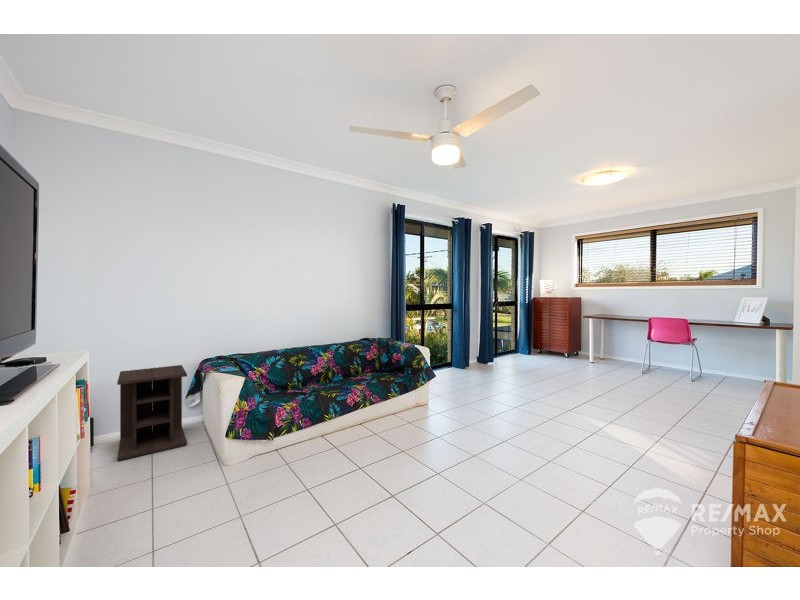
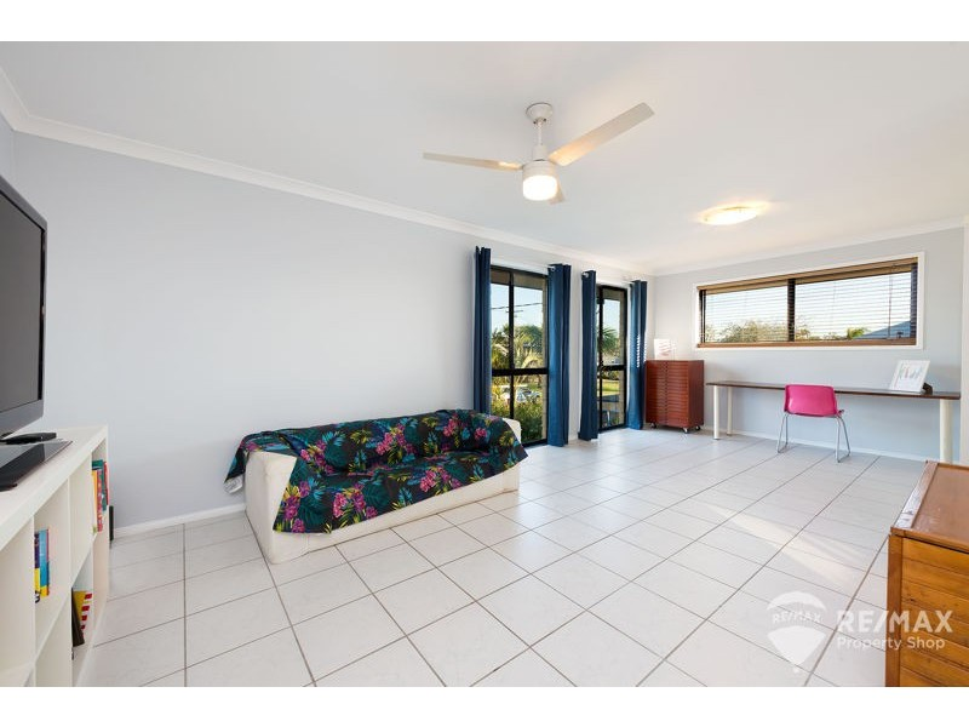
- nightstand [116,364,188,462]
